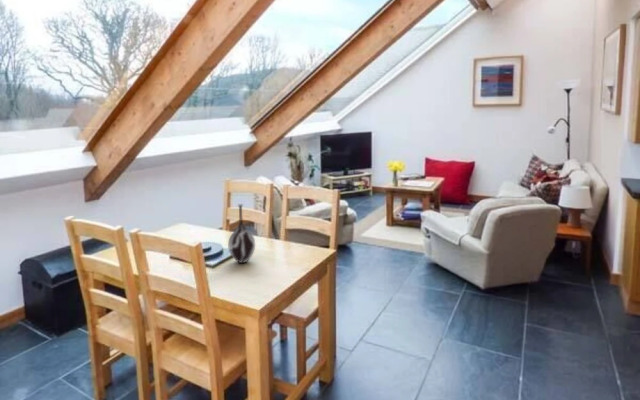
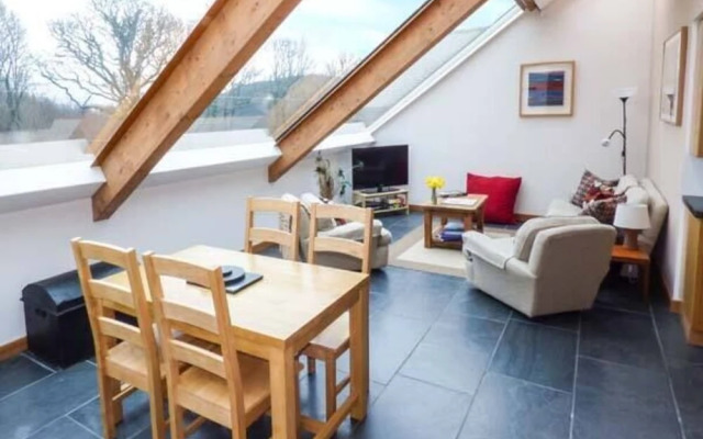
- vase [227,204,256,264]
